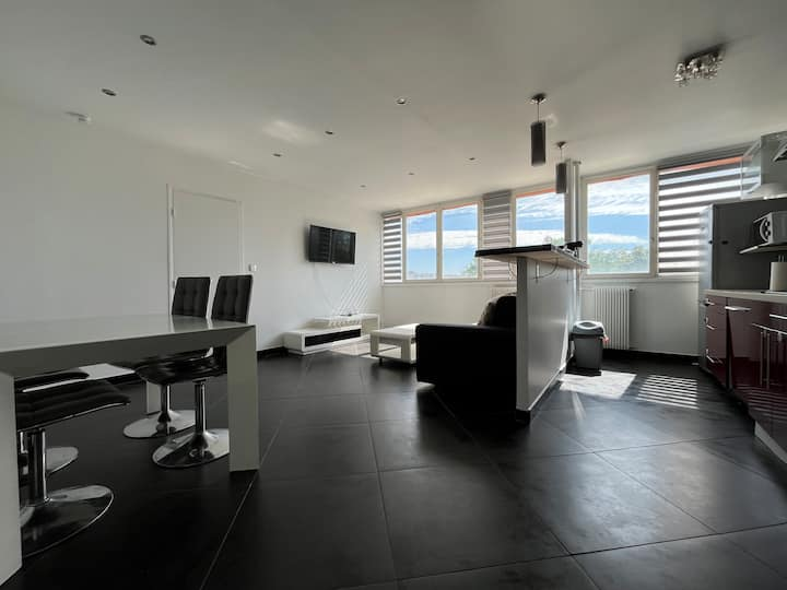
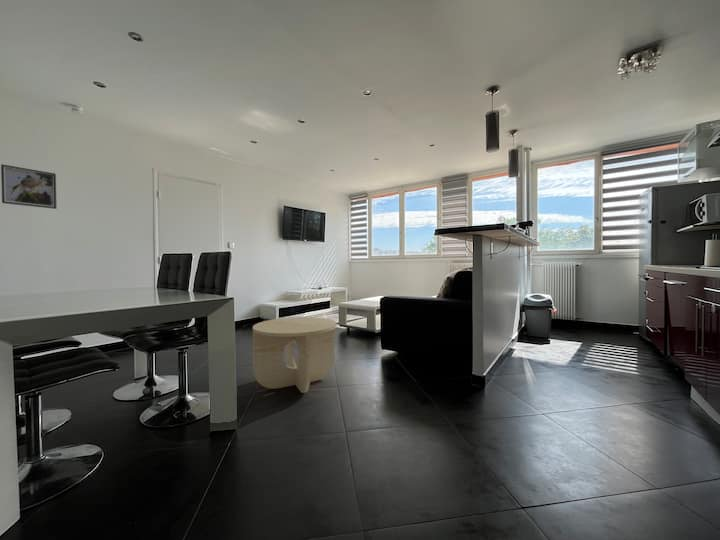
+ side table [252,316,338,394]
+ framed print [0,163,58,210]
